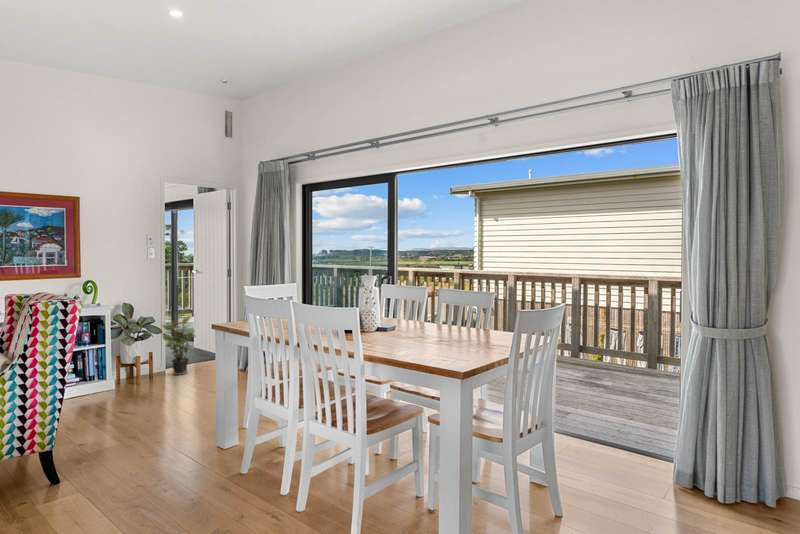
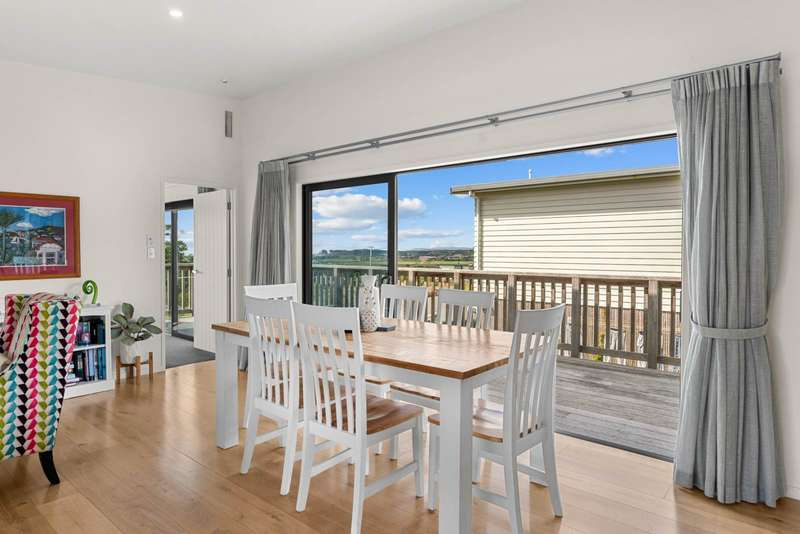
- potted plant [161,313,197,376]
